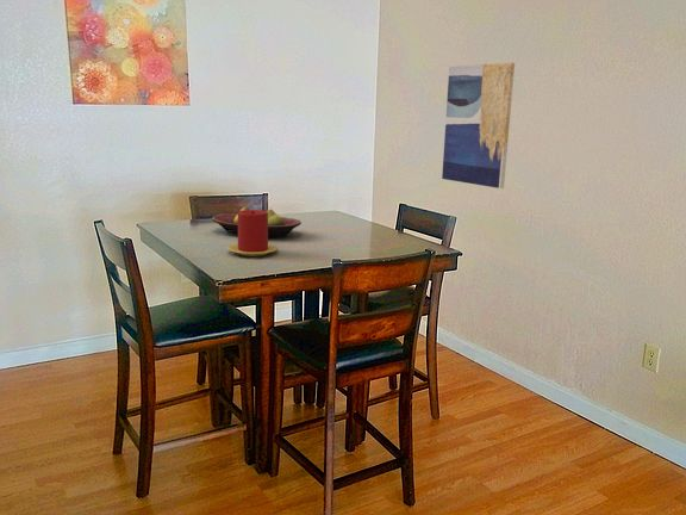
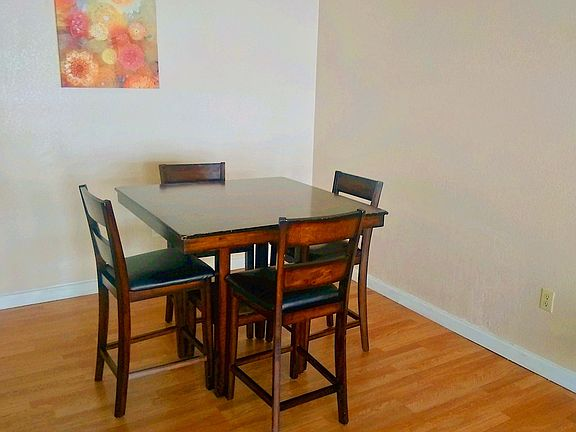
- fruit bowl [211,206,303,238]
- candle [227,209,279,258]
- wall art [441,62,516,190]
